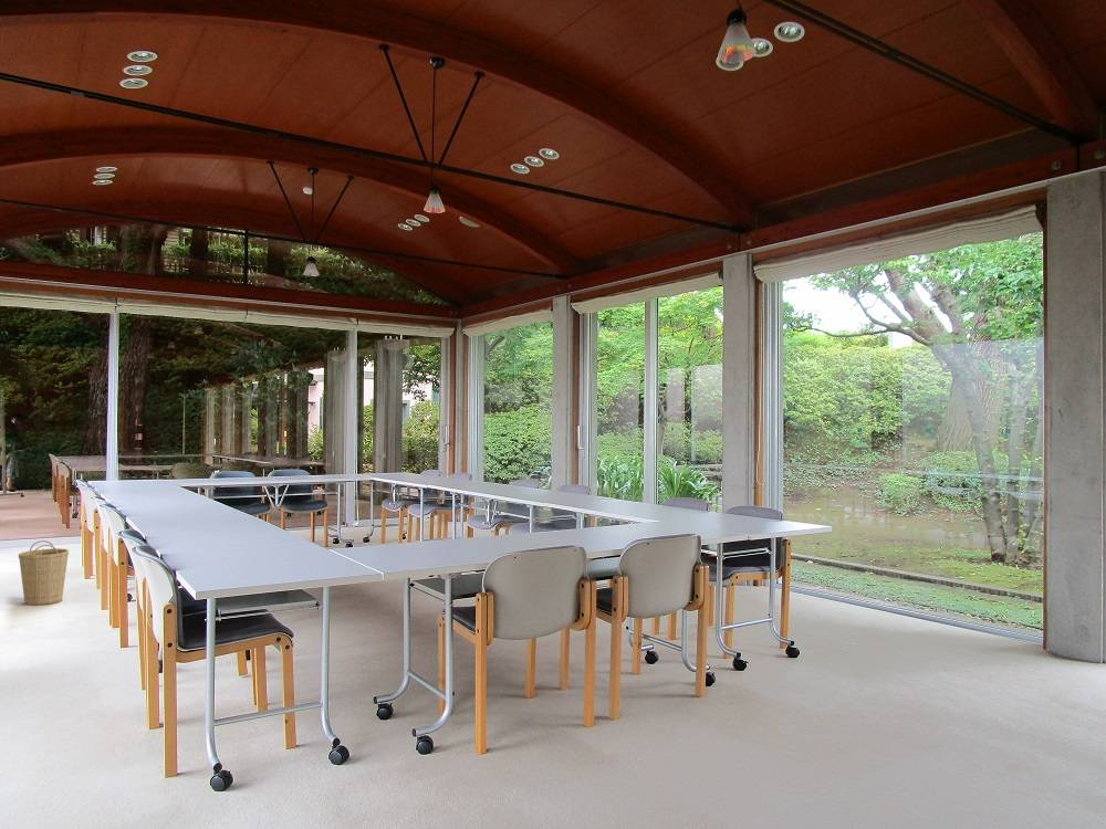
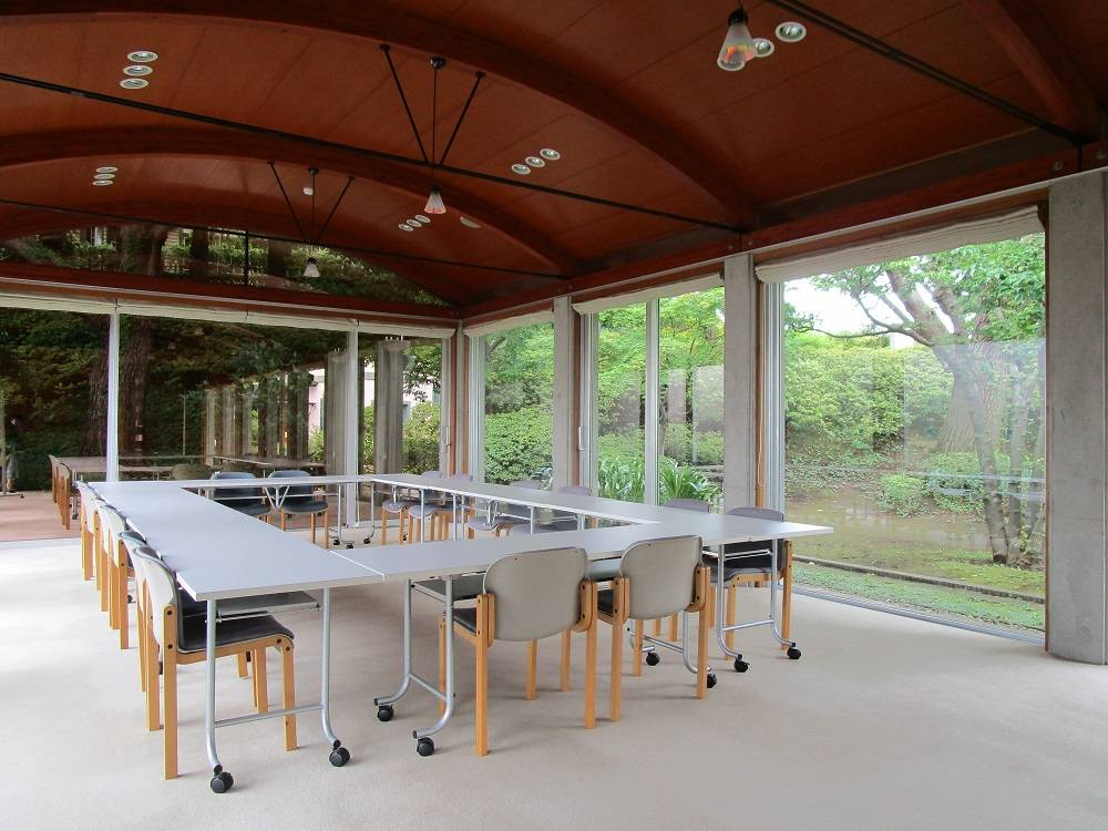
- basket [18,539,70,607]
